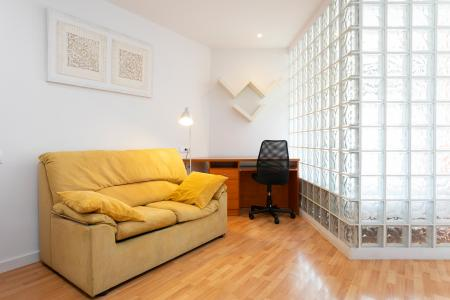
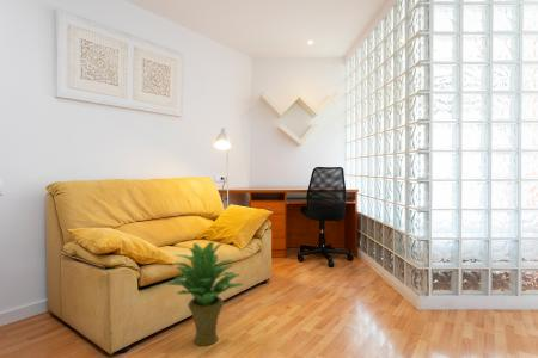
+ potted plant [165,241,244,347]
